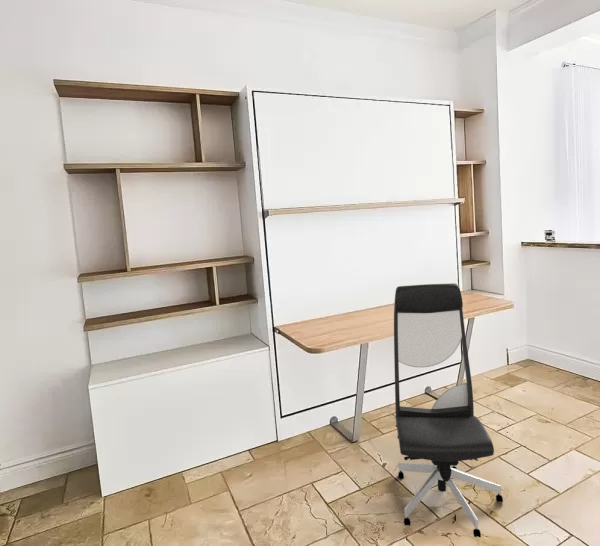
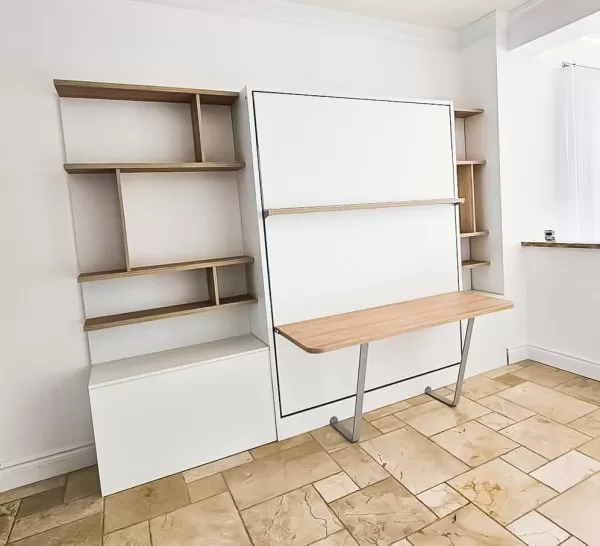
- office chair [393,282,504,538]
